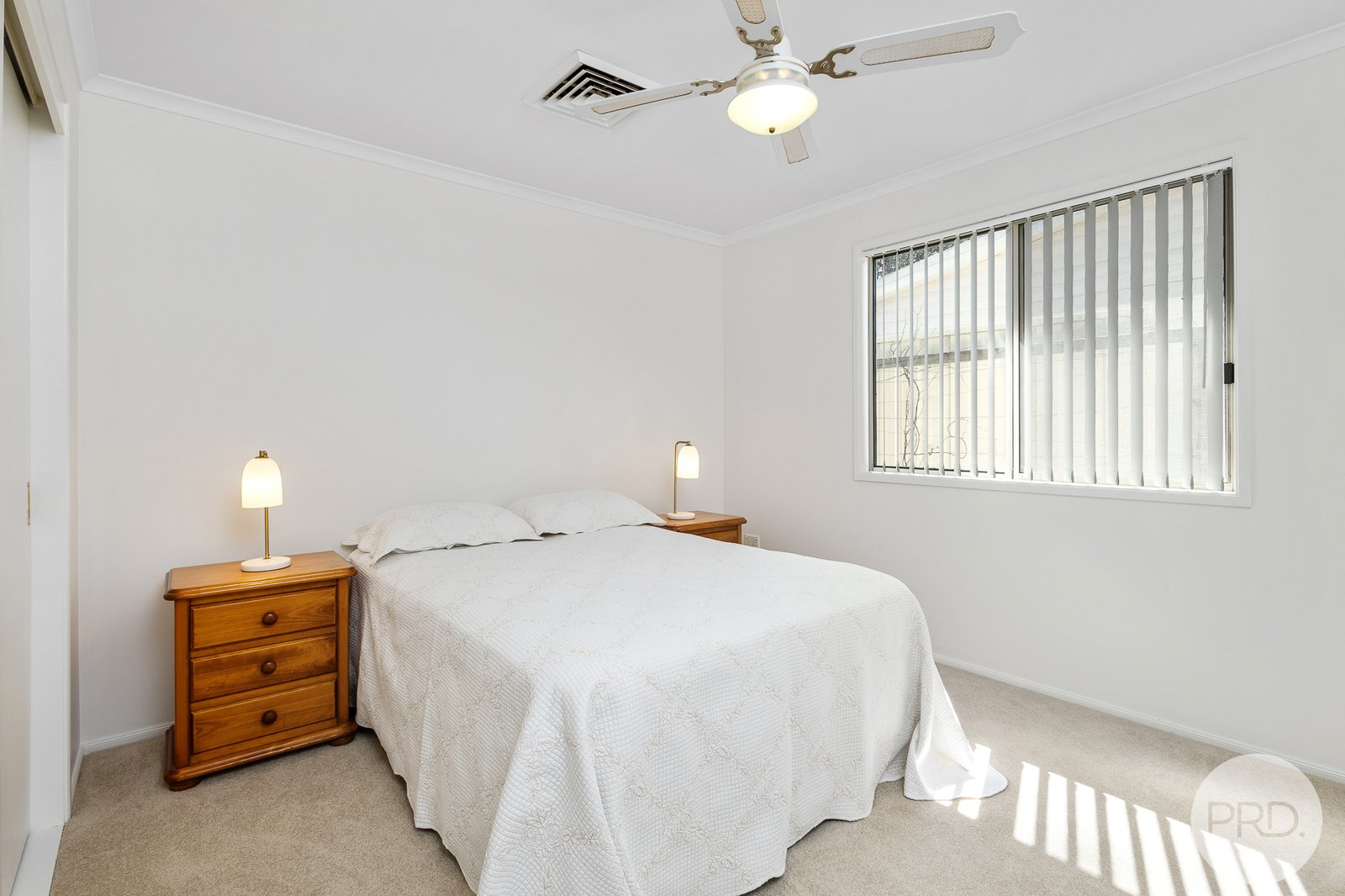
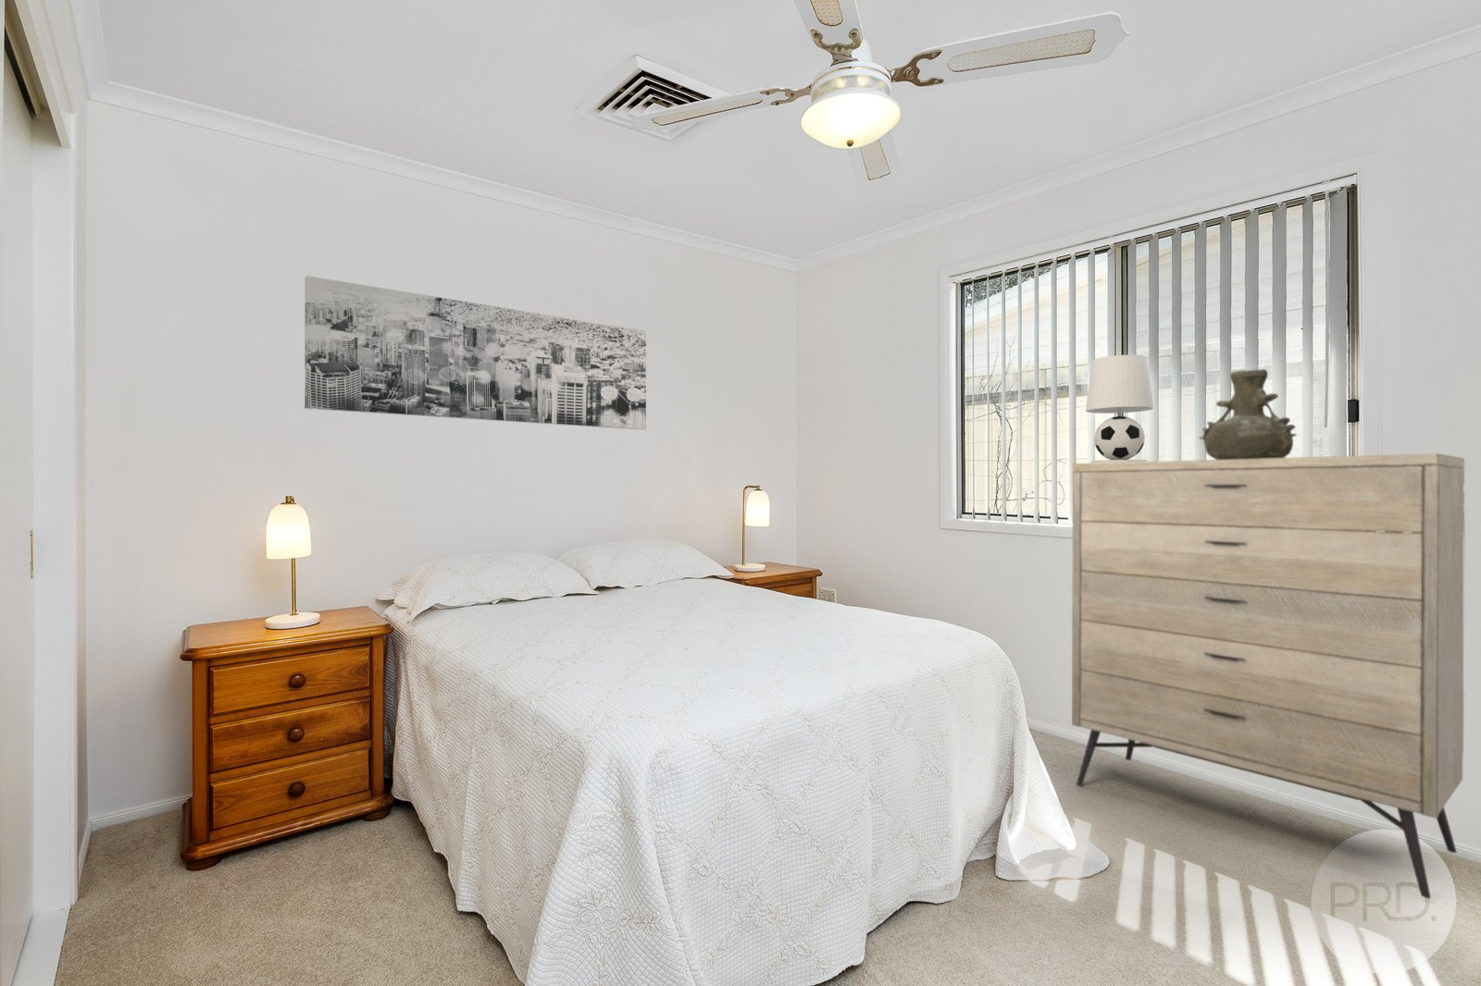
+ table lamp [1085,354,1154,463]
+ wall art [304,275,647,431]
+ dresser [1071,452,1466,899]
+ vase [1198,369,1297,460]
